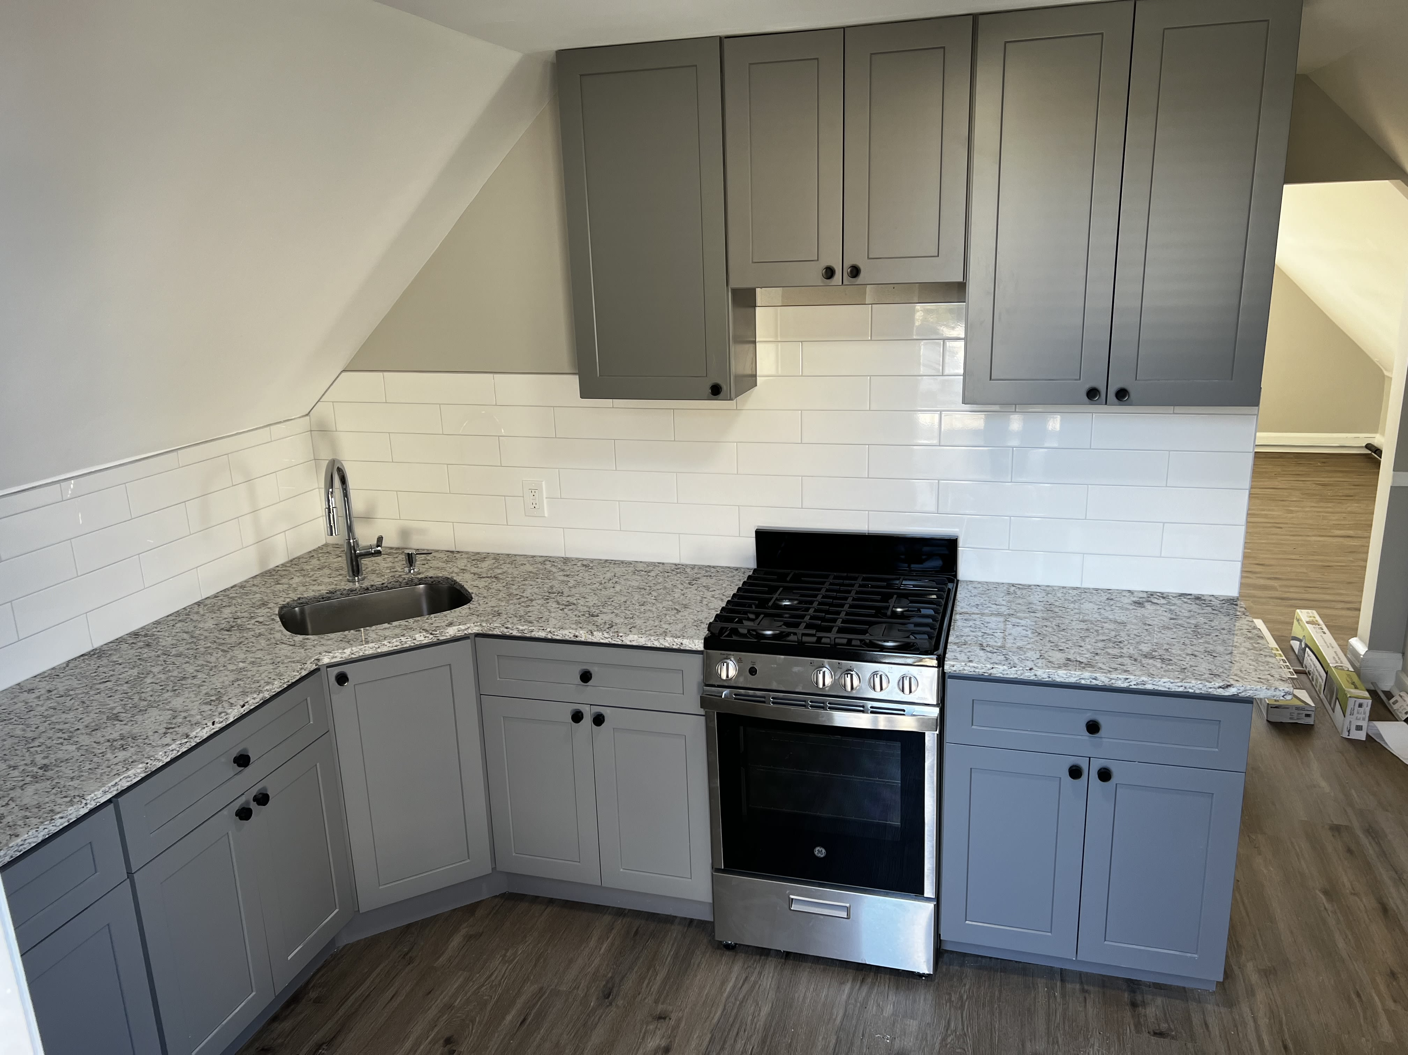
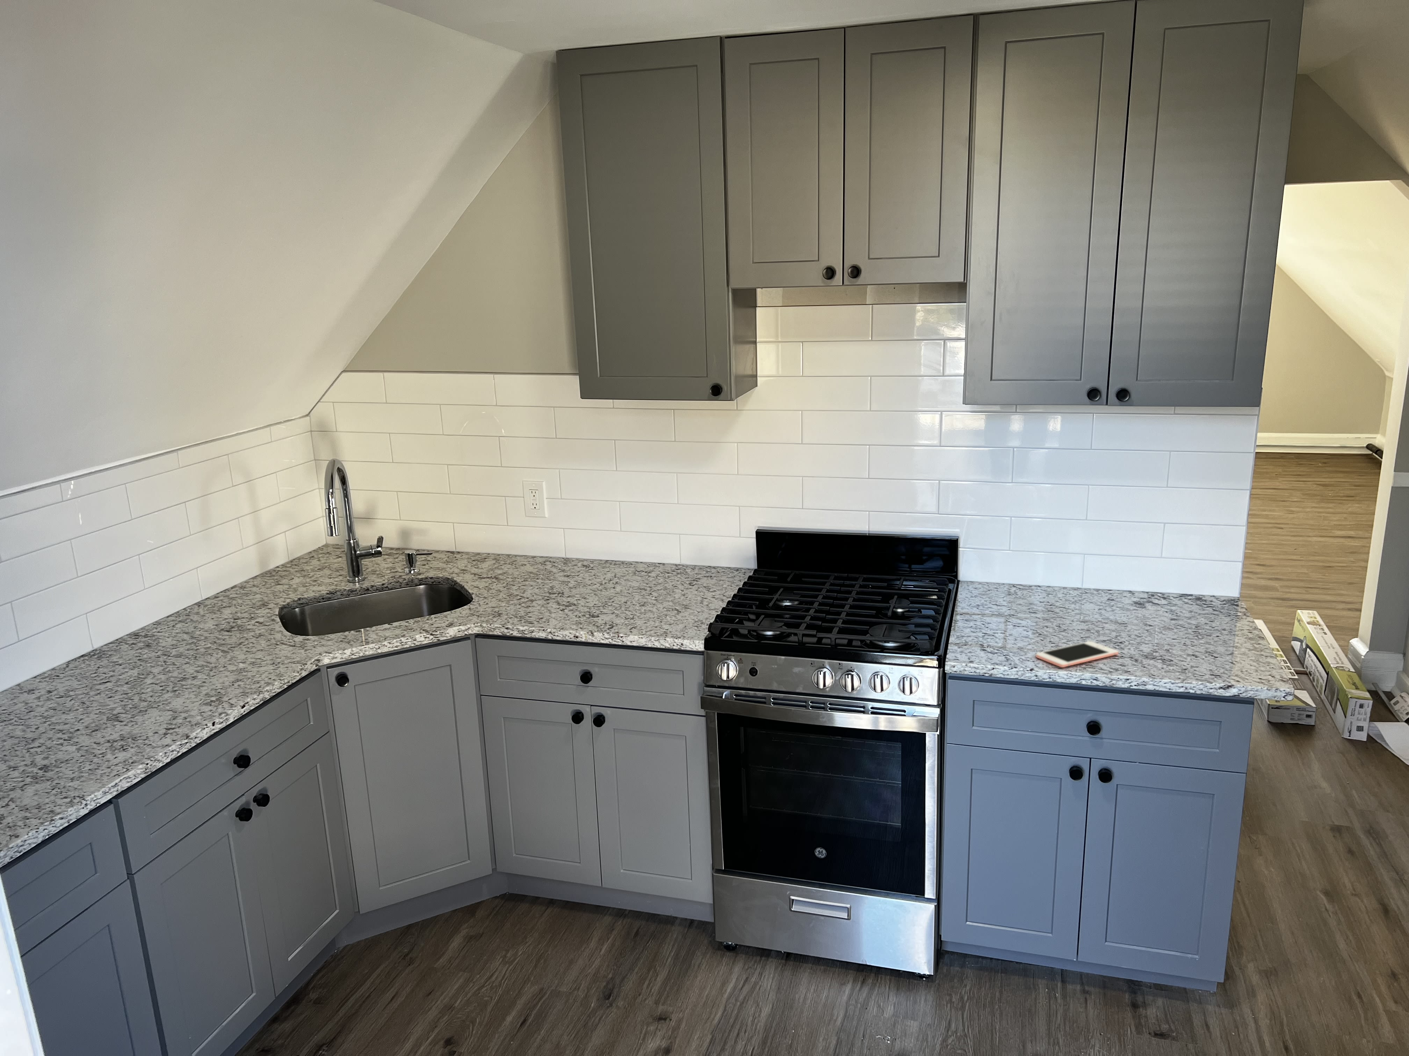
+ cell phone [1035,641,1119,668]
